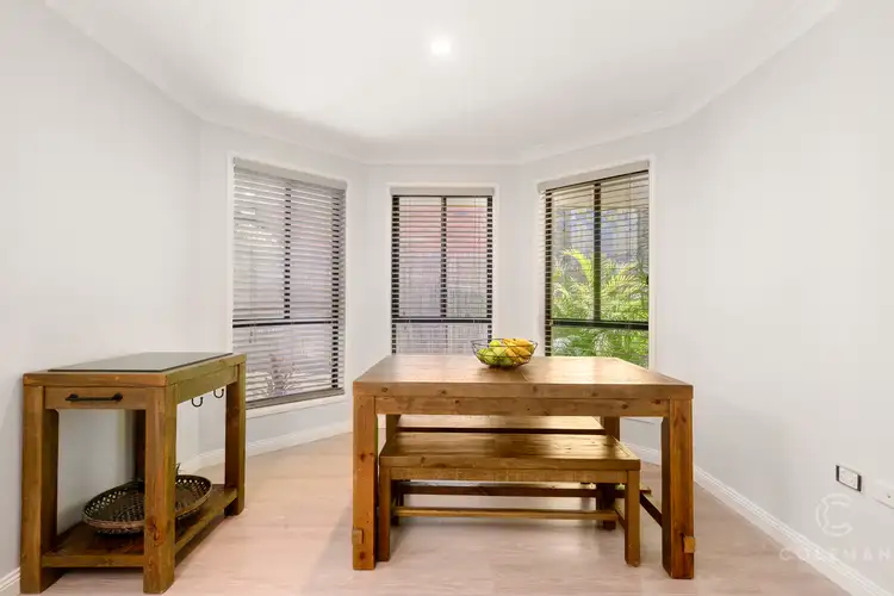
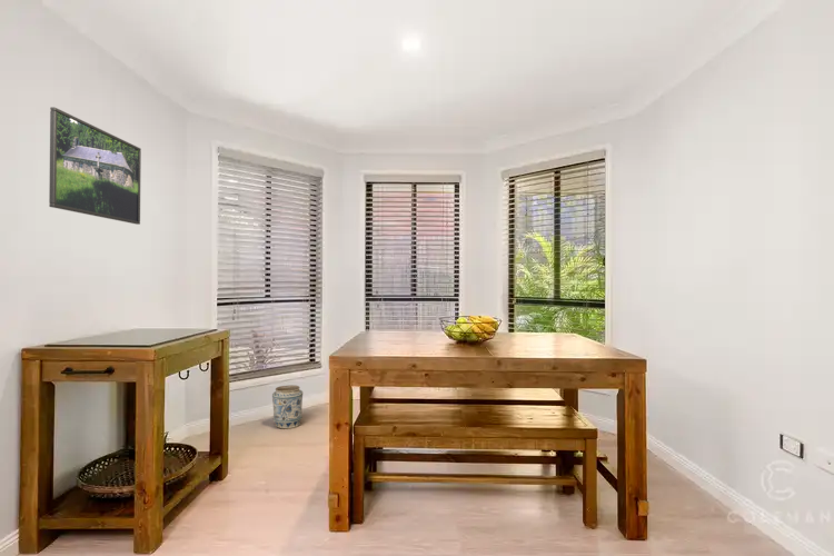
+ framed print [48,106,142,226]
+ vase [271,384,304,430]
